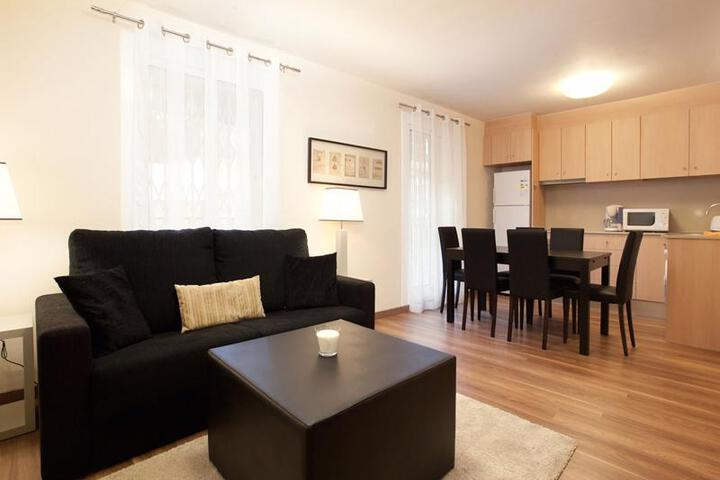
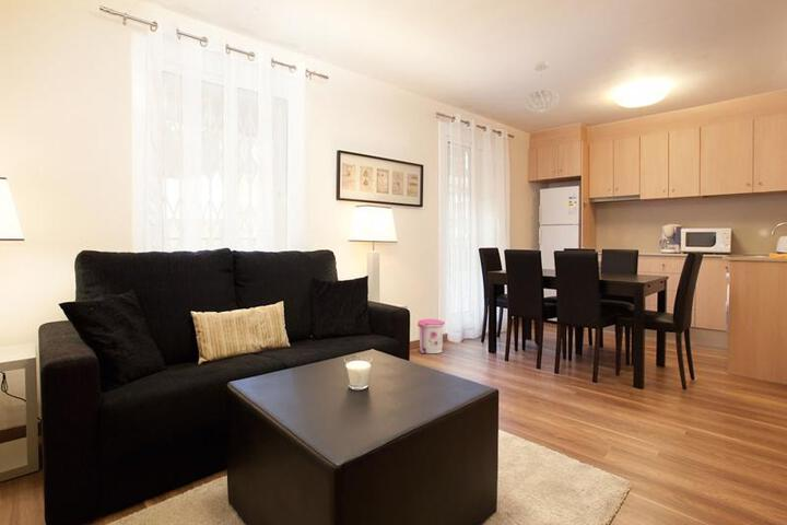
+ pendant light [524,60,560,114]
+ trash can [416,318,446,354]
